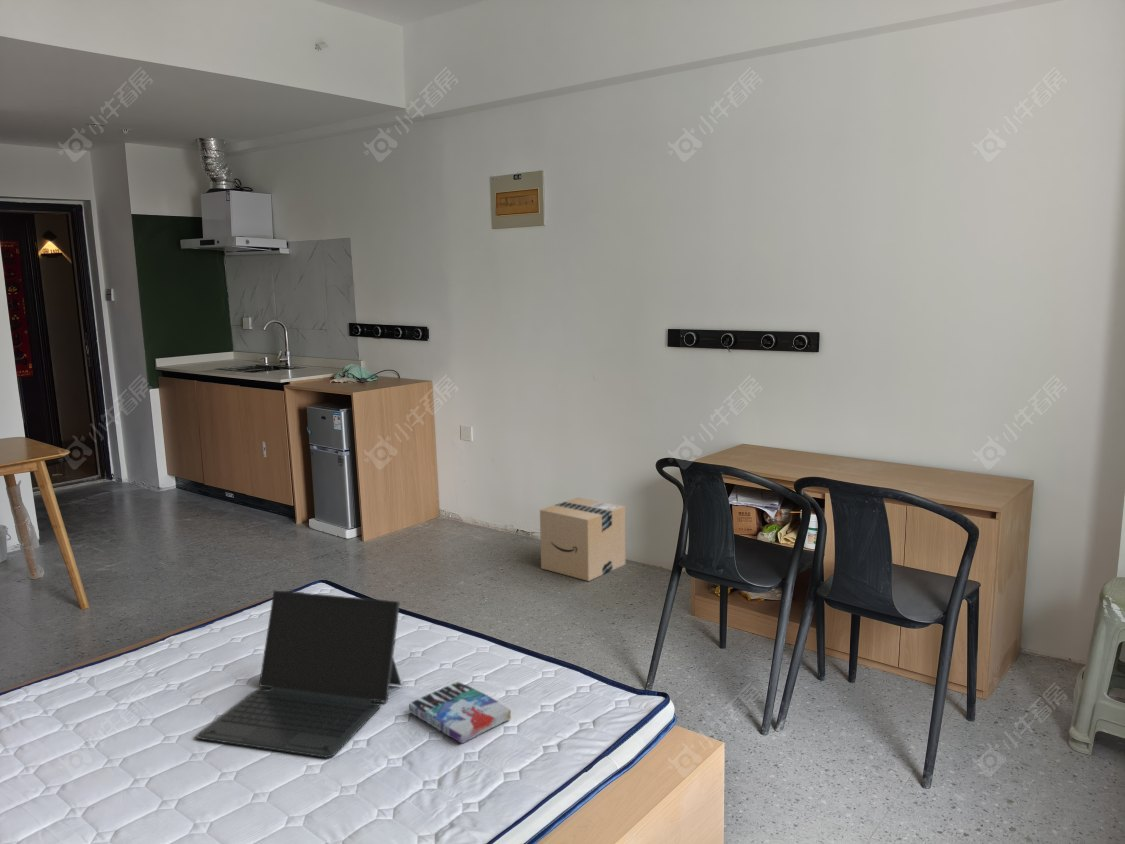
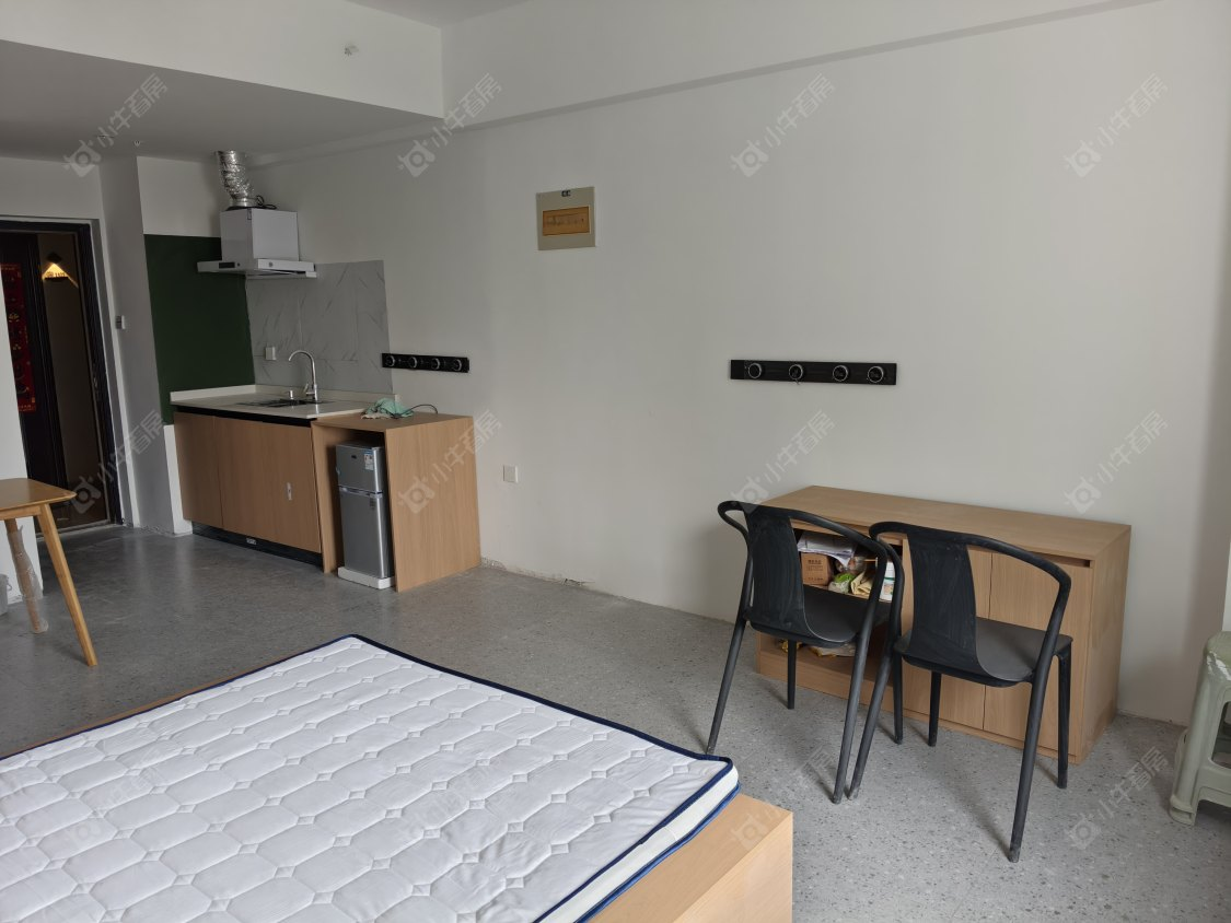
- cardboard box [539,496,626,582]
- laptop computer [195,589,403,759]
- book [408,681,512,745]
